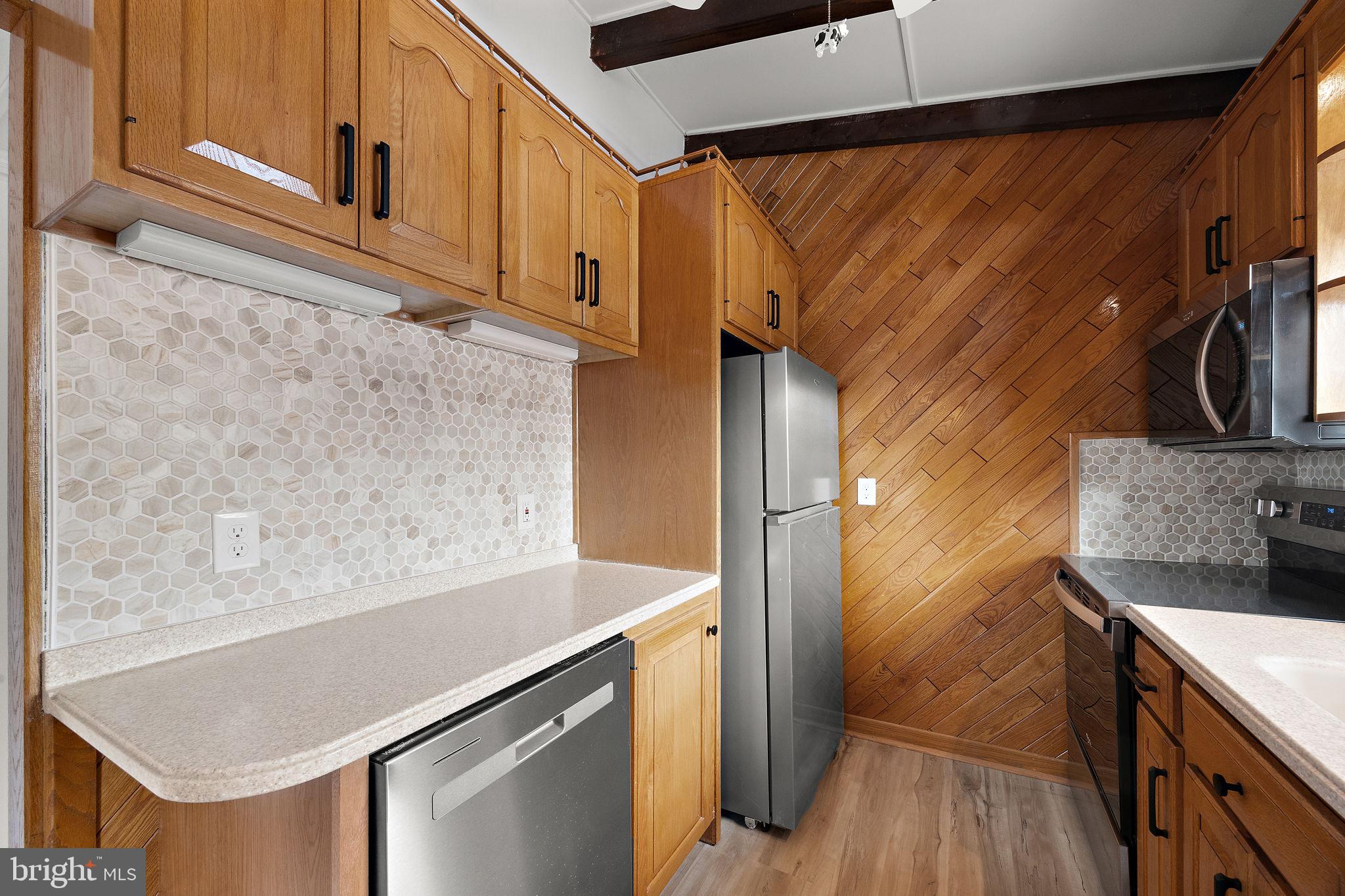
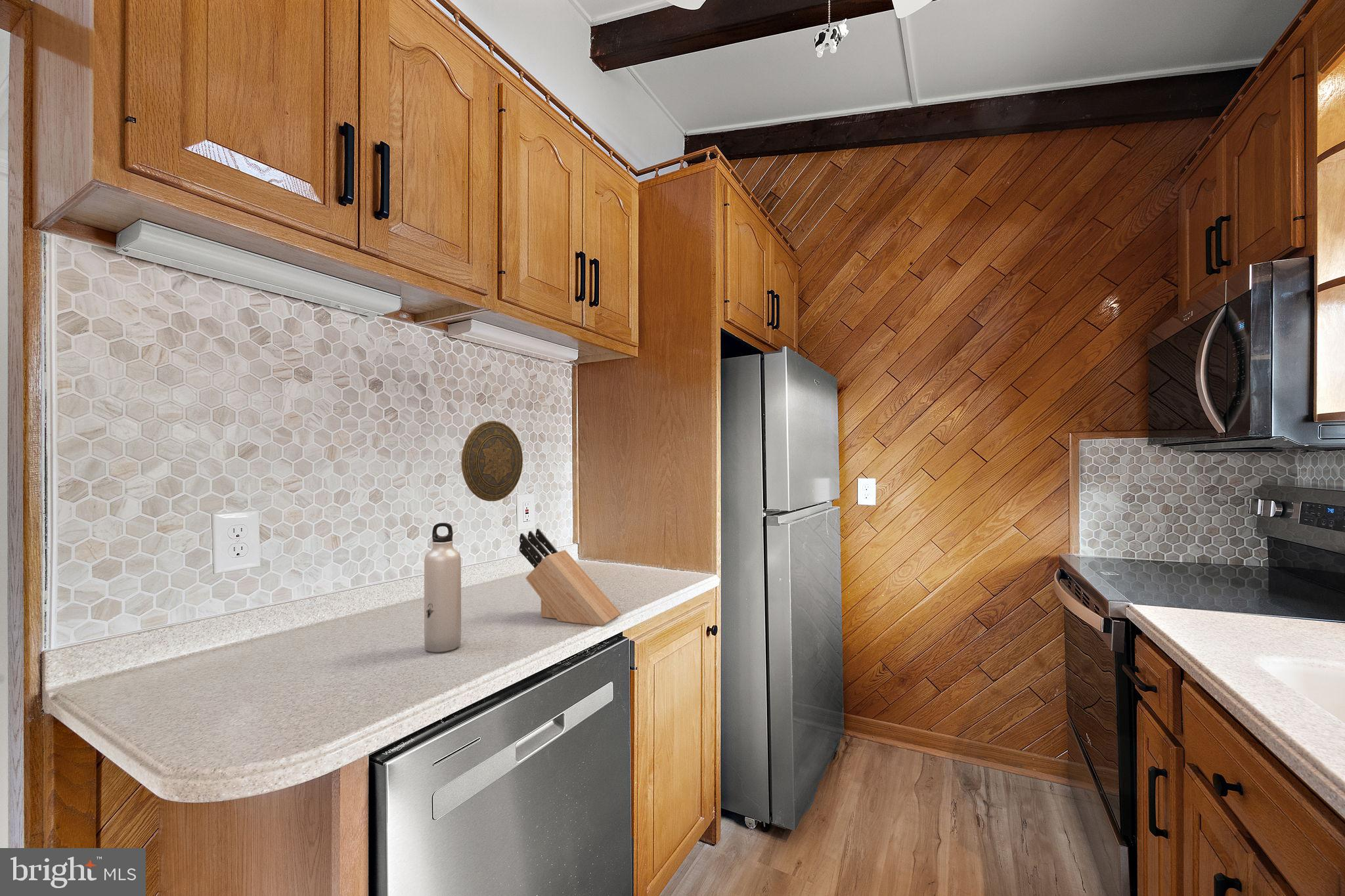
+ decorative plate [461,420,523,502]
+ water bottle [424,522,462,653]
+ knife block [519,528,621,627]
